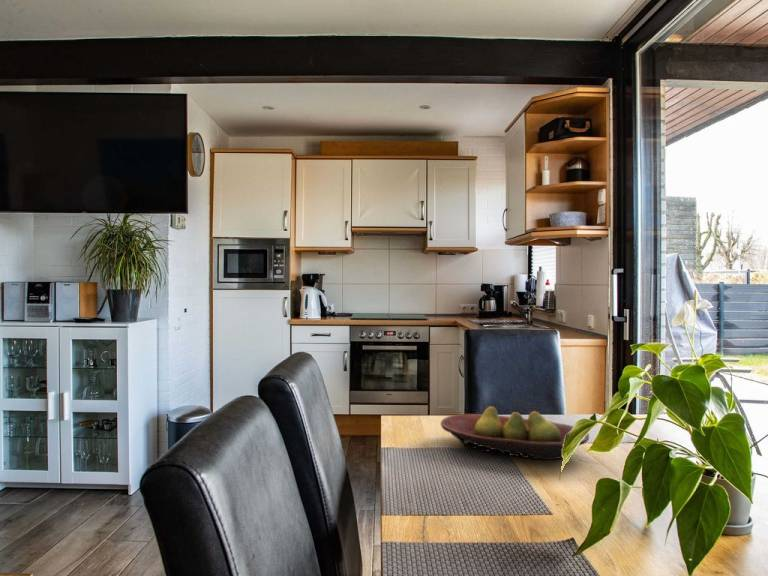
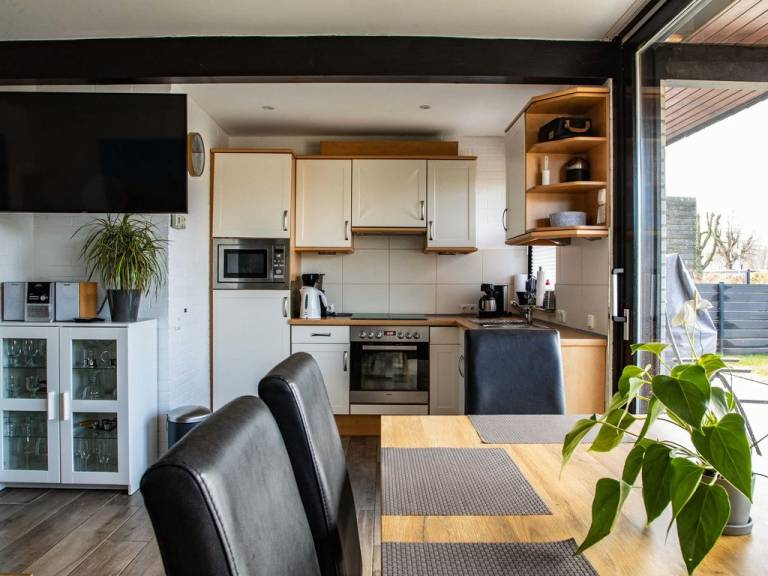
- fruit bowl [440,405,590,461]
